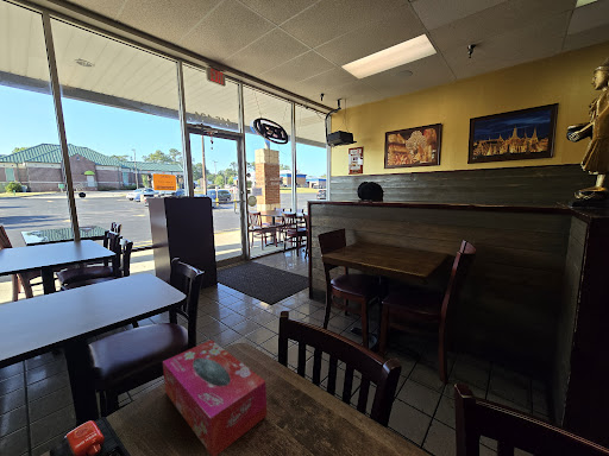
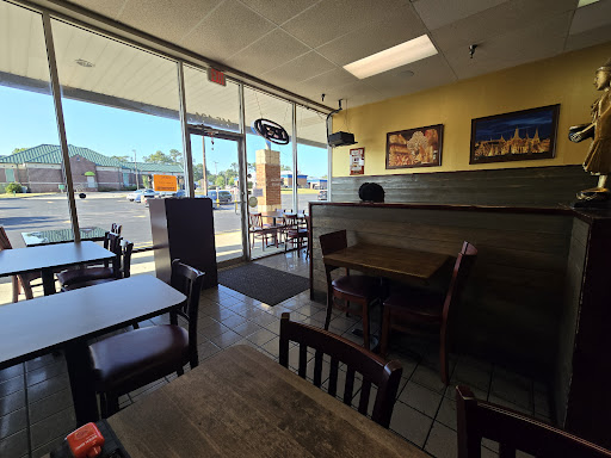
- tissue box [162,338,269,456]
